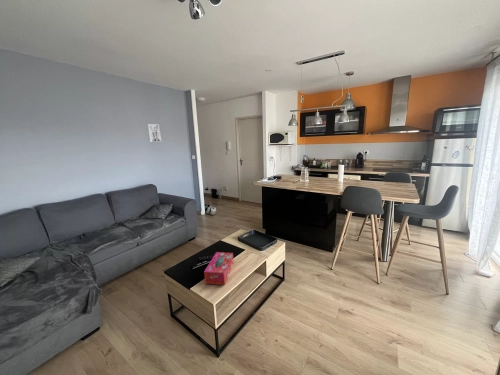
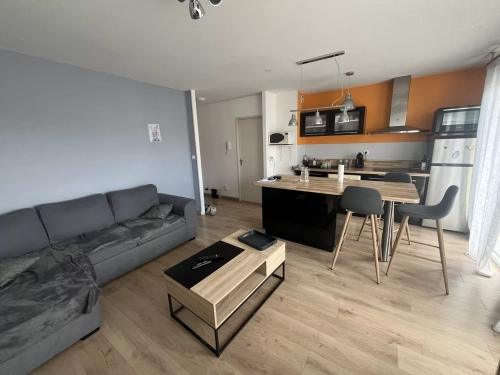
- tissue box [203,251,235,286]
